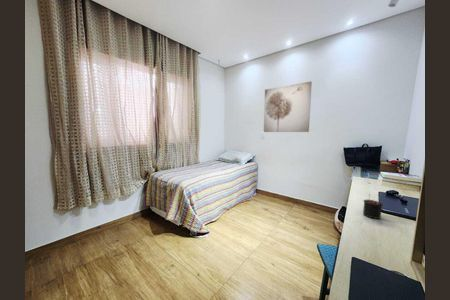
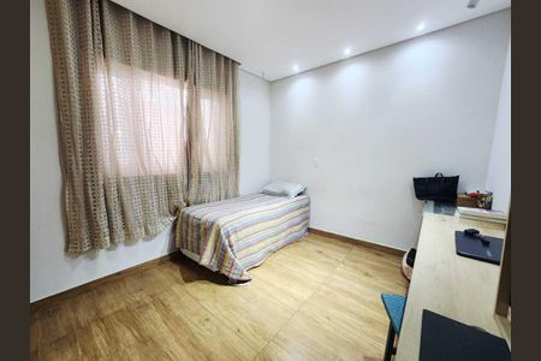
- candle [362,193,384,220]
- wall art [263,80,313,133]
